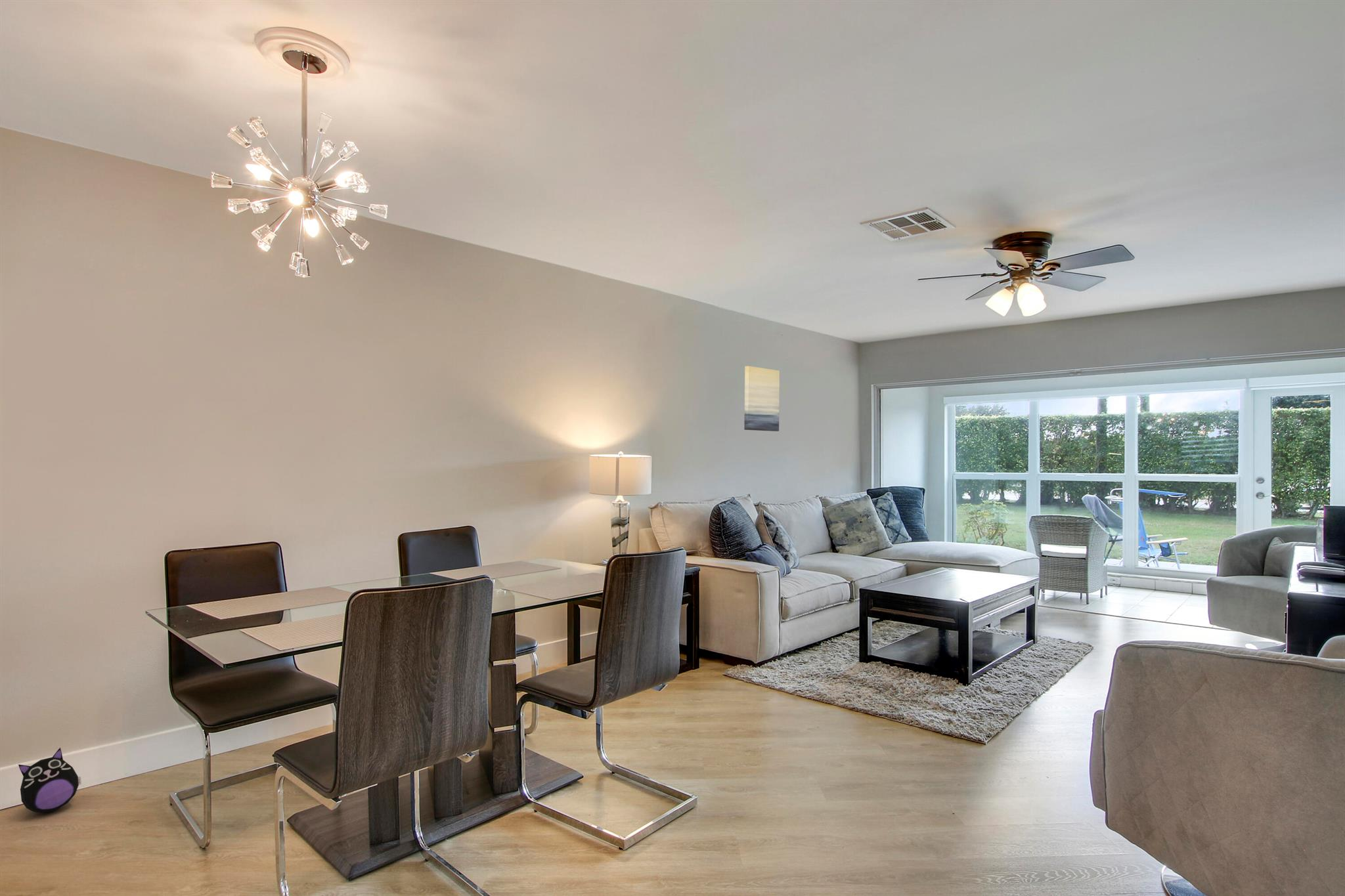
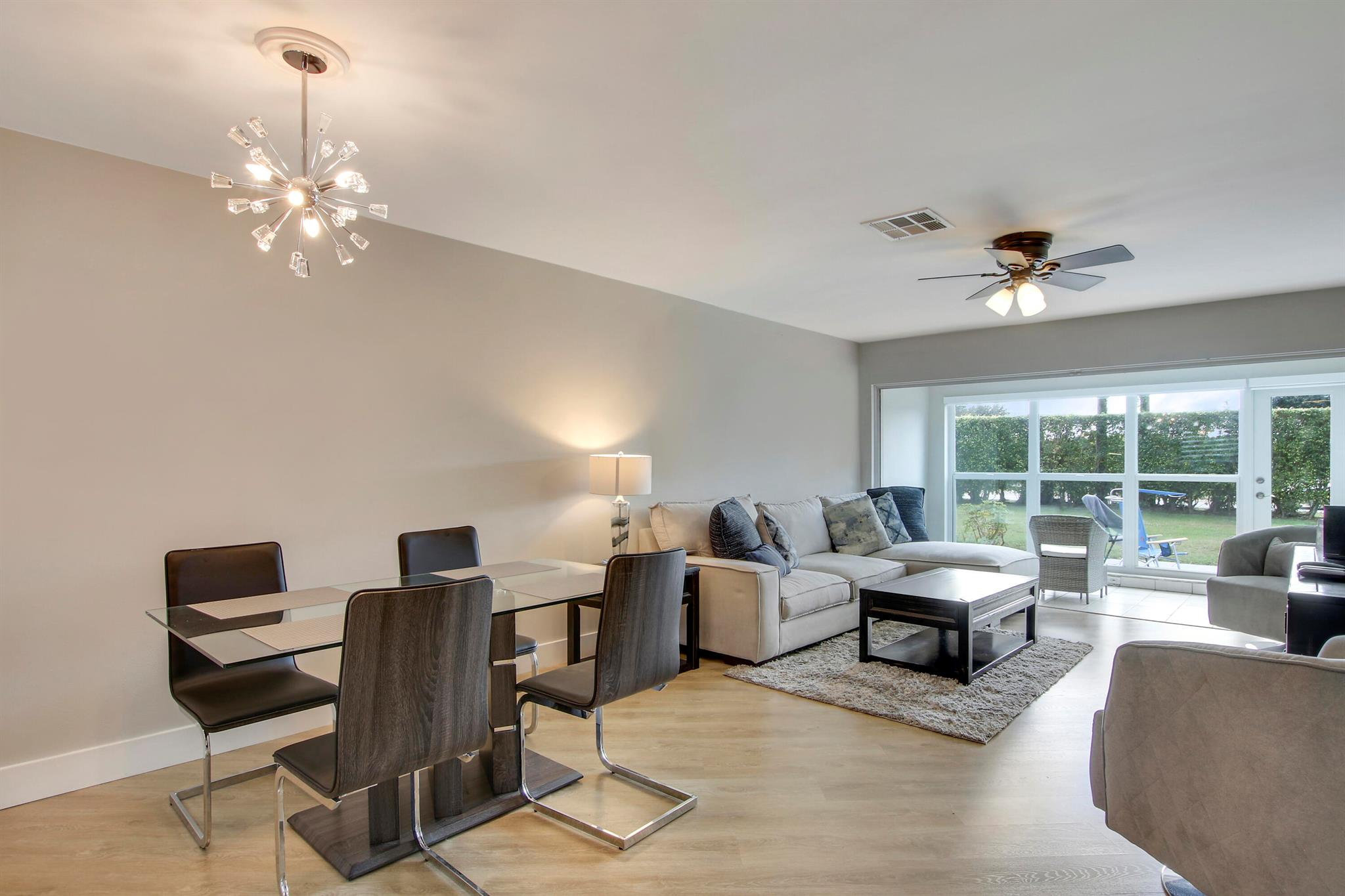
- wall art [743,366,780,432]
- plush toy [18,747,82,813]
